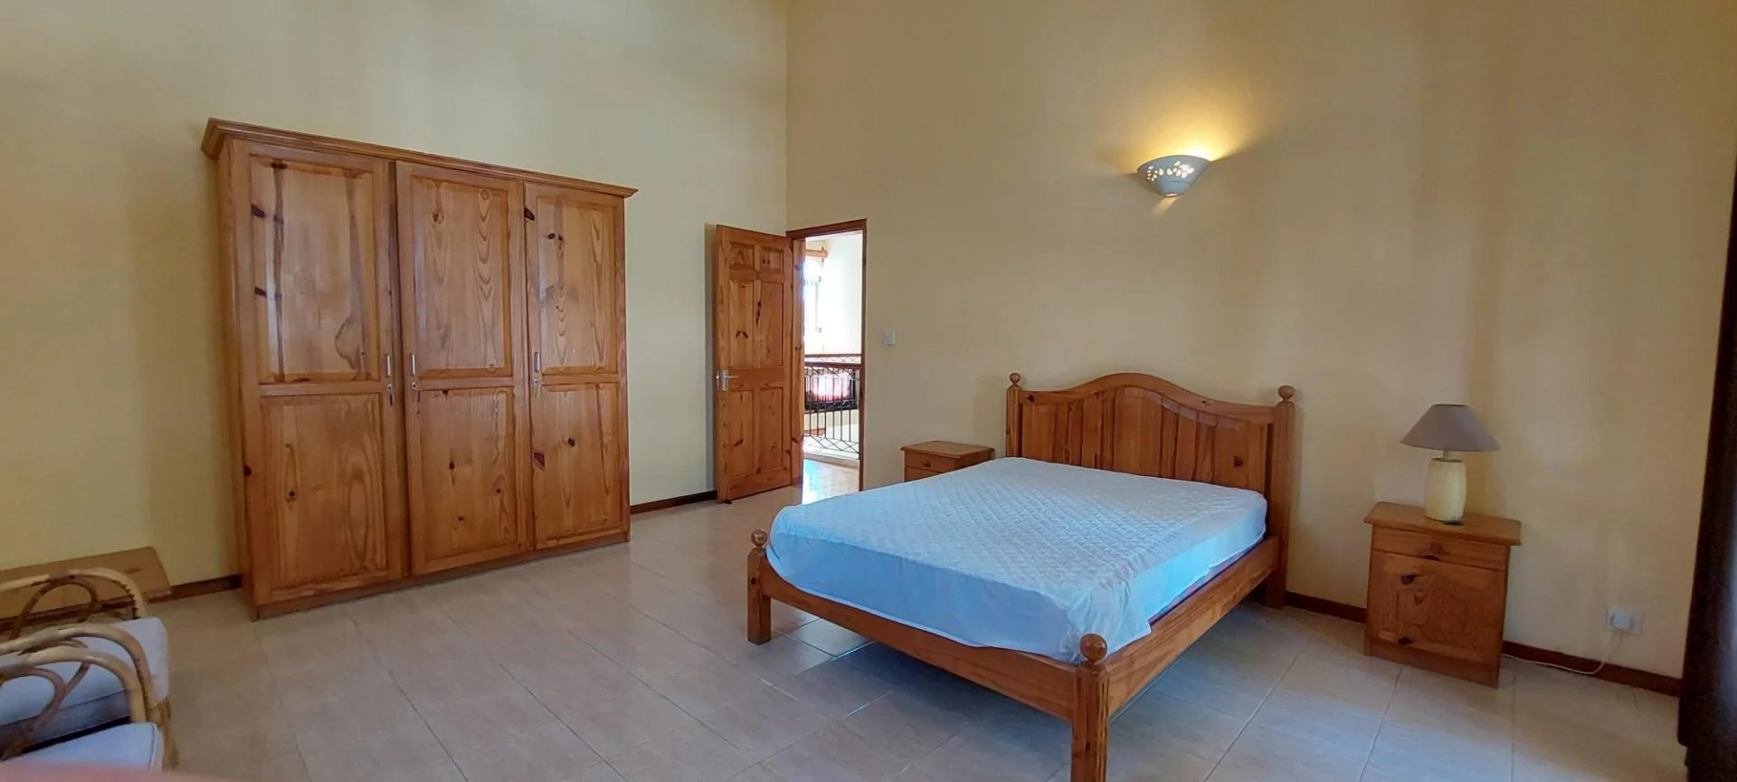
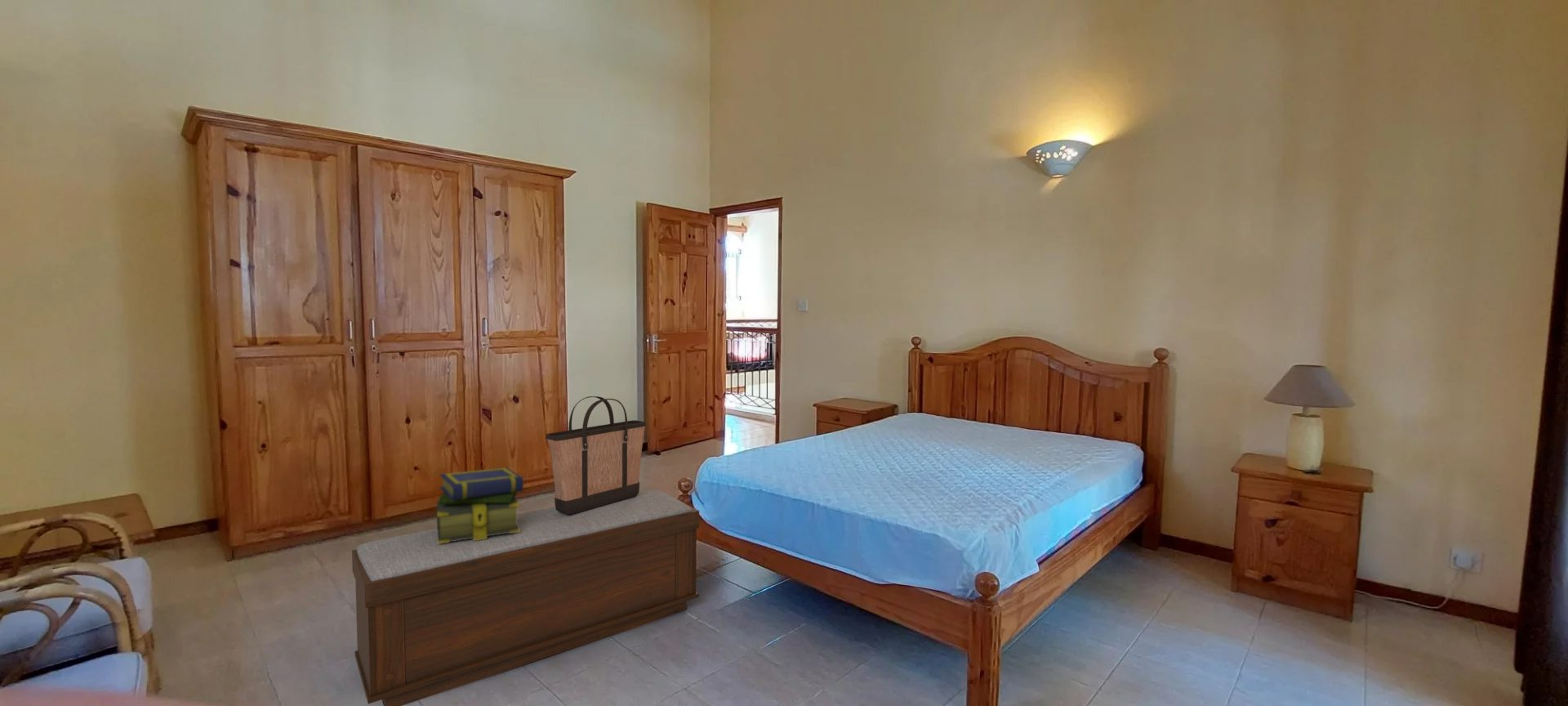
+ bench [351,489,700,706]
+ stack of books [436,467,524,543]
+ shopping bag [545,395,647,515]
